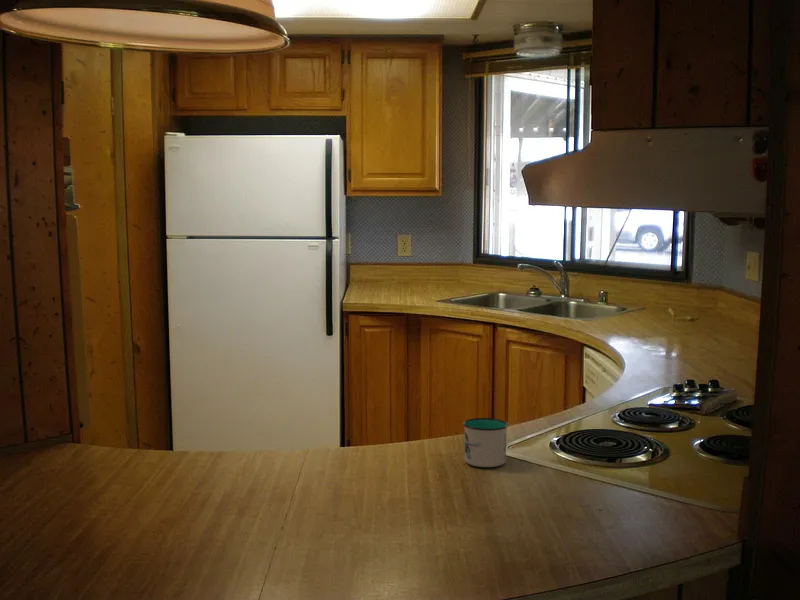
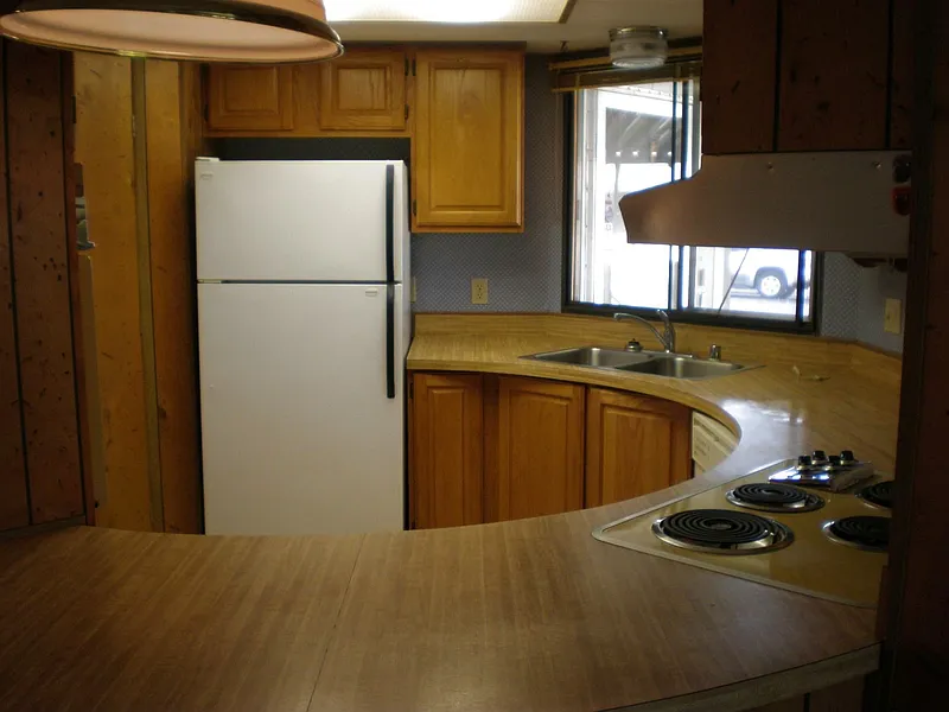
- mug [462,417,509,468]
